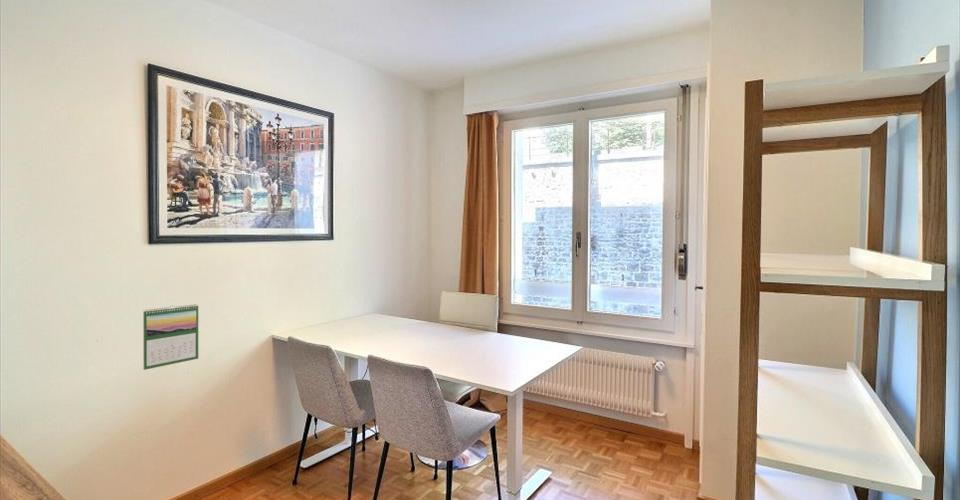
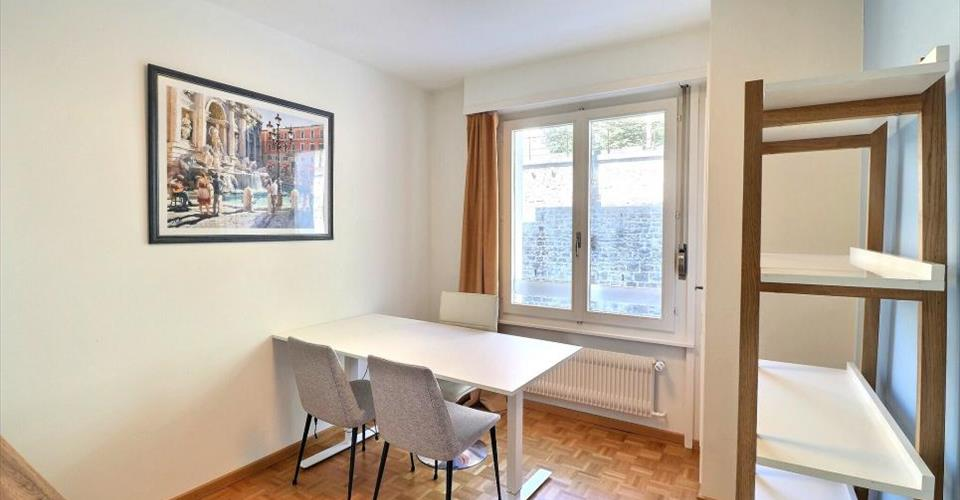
- calendar [142,303,199,371]
